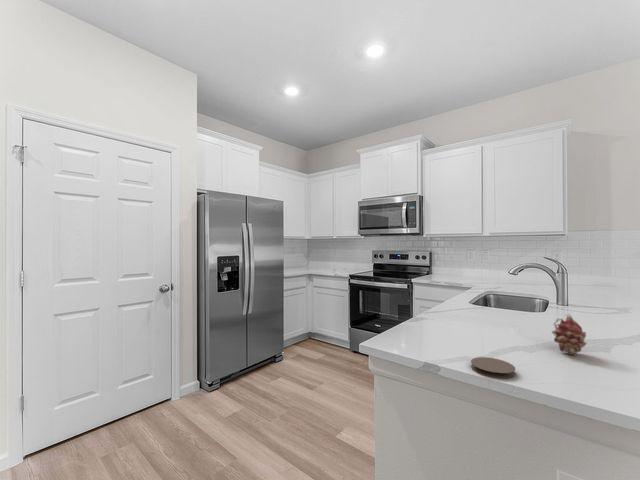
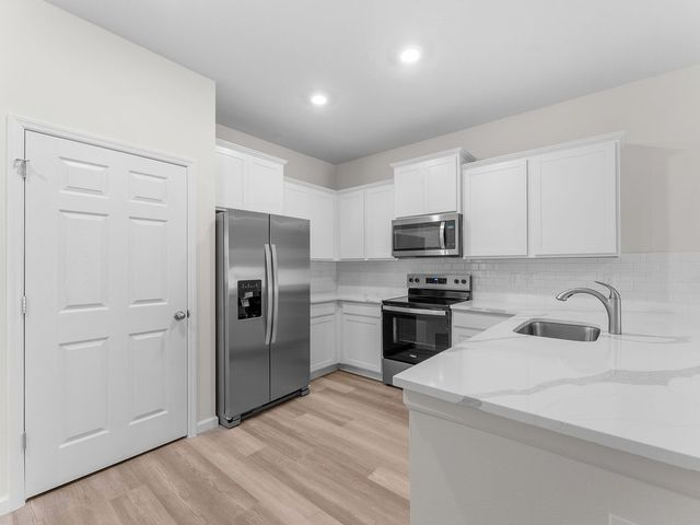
- coaster [470,356,516,380]
- fruit [551,312,588,356]
